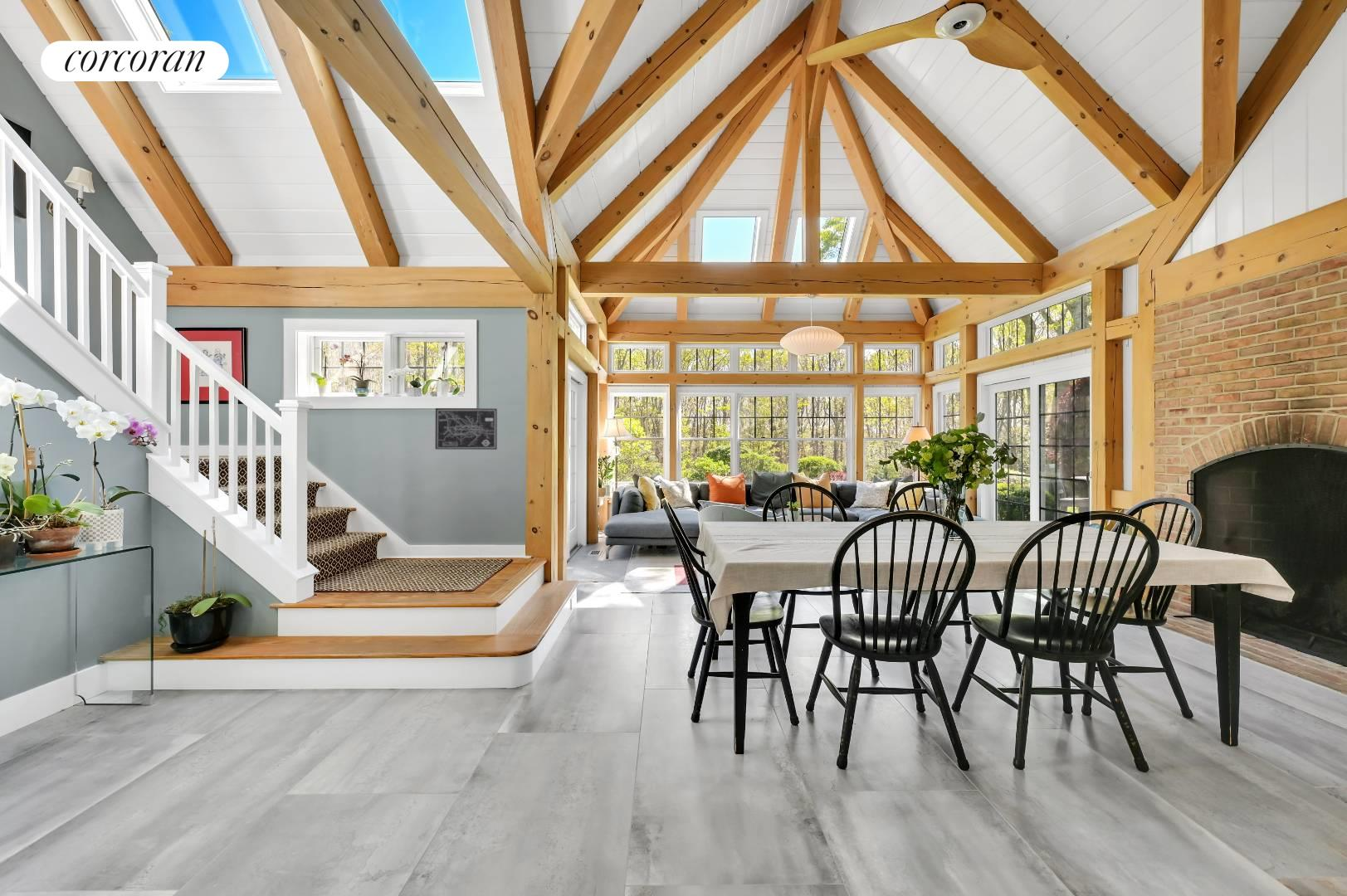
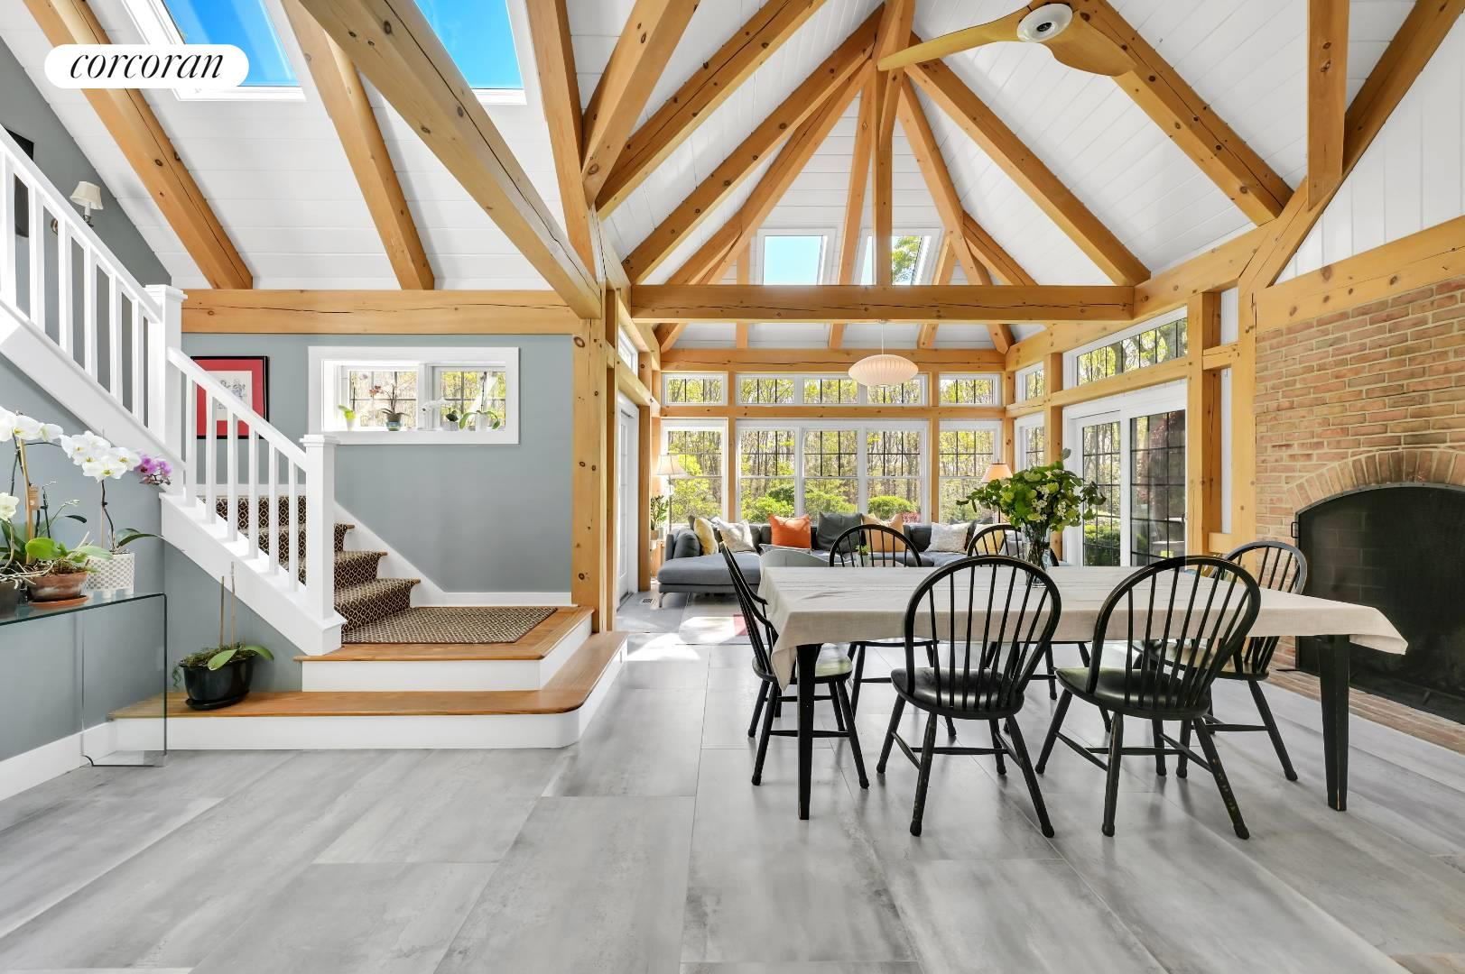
- wall art [435,407,498,450]
